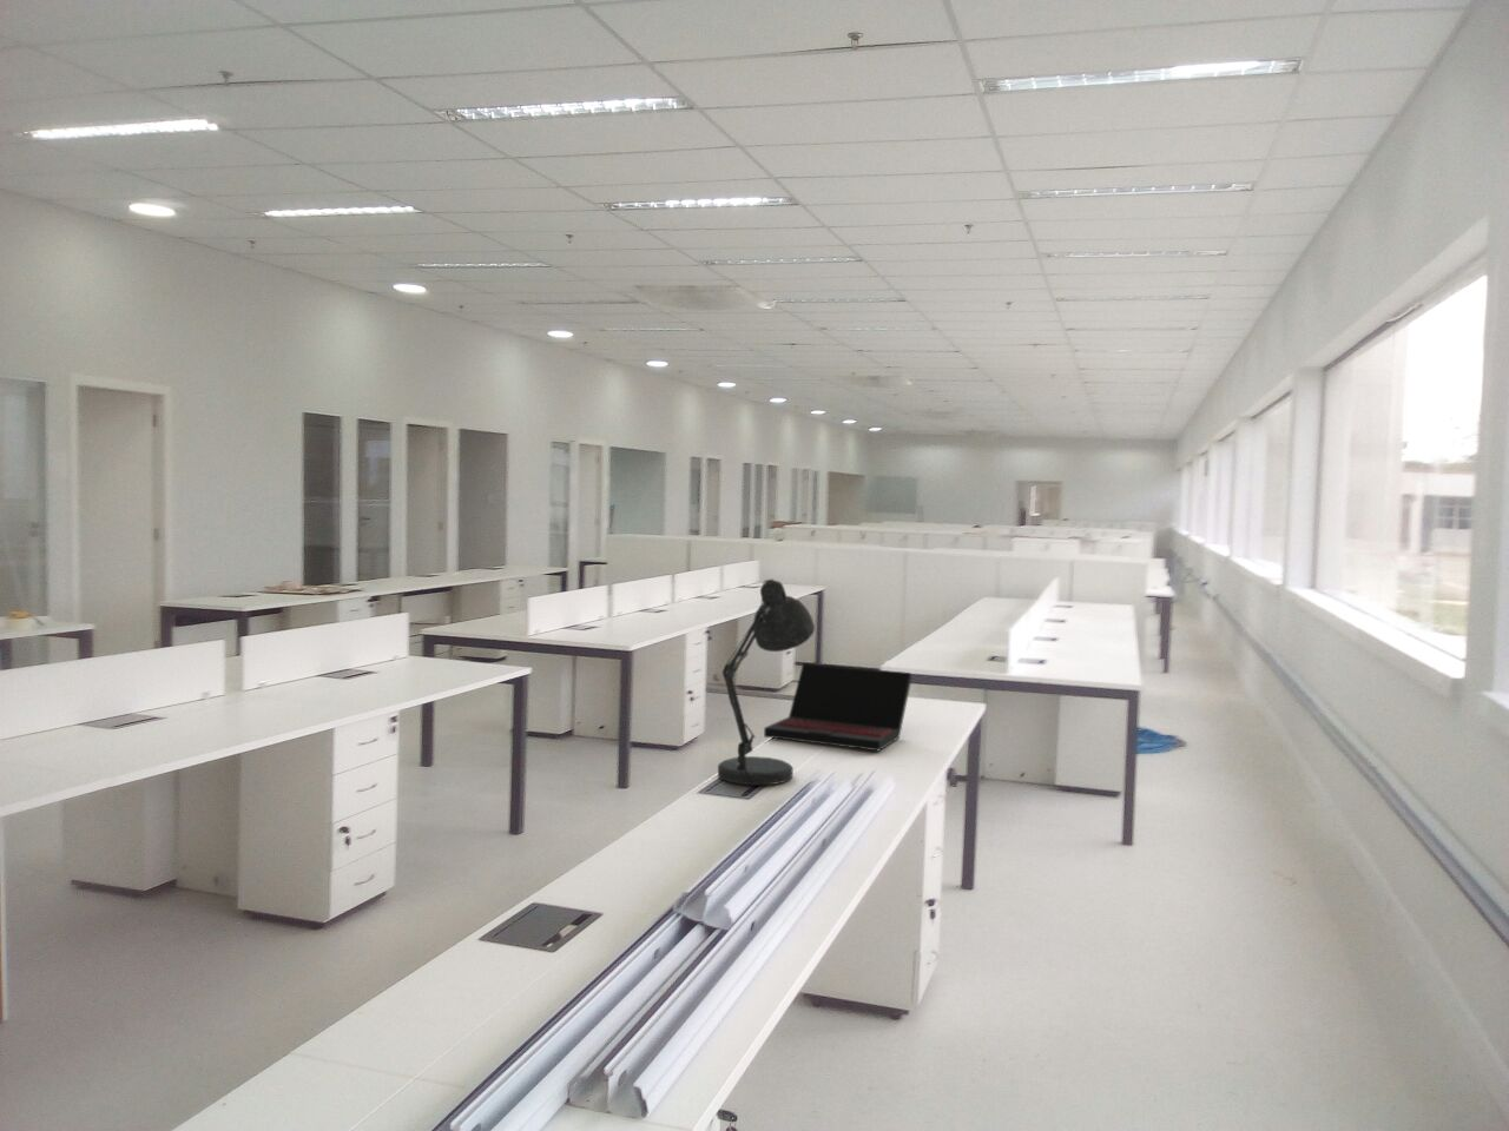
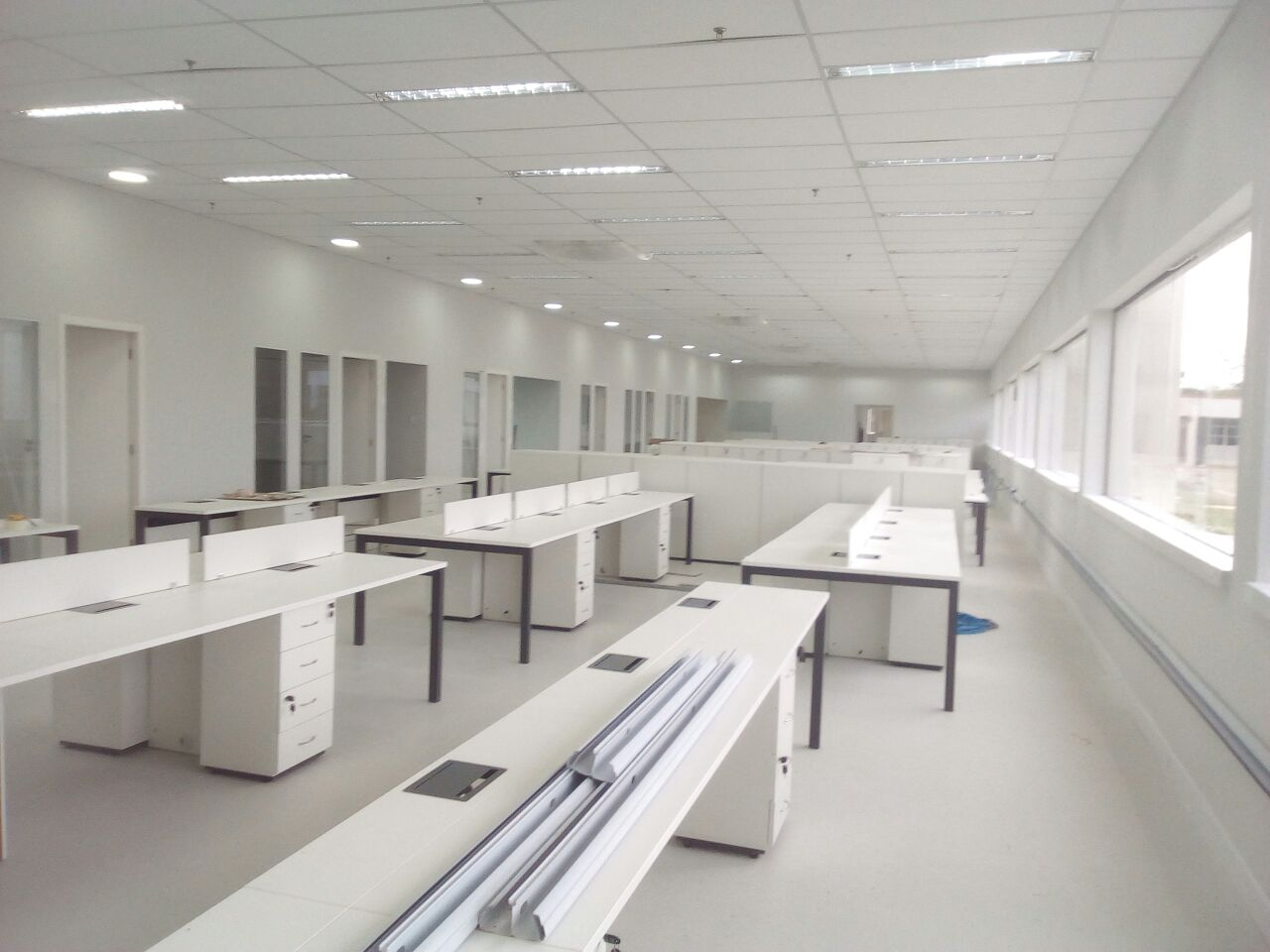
- desk lamp [716,579,816,794]
- laptop [763,662,914,752]
